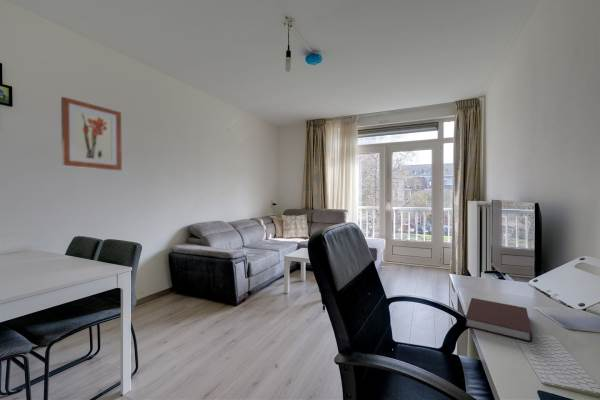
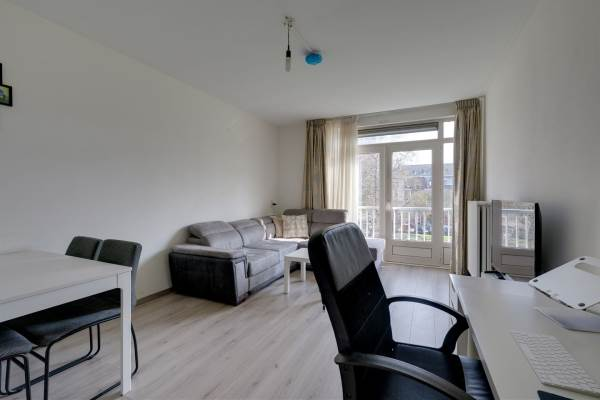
- notebook [465,297,534,343]
- wall art [60,96,123,171]
